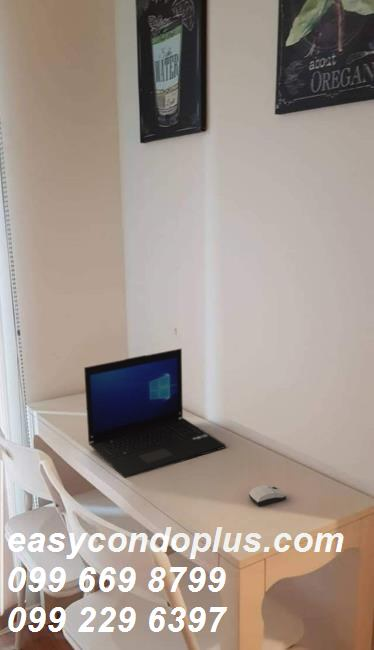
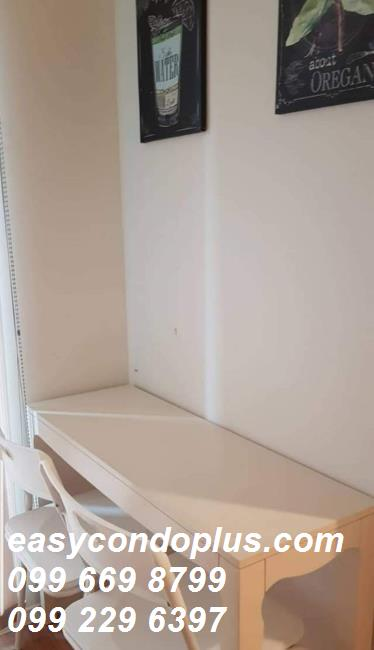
- computer mouse [248,484,287,508]
- laptop [83,347,227,479]
